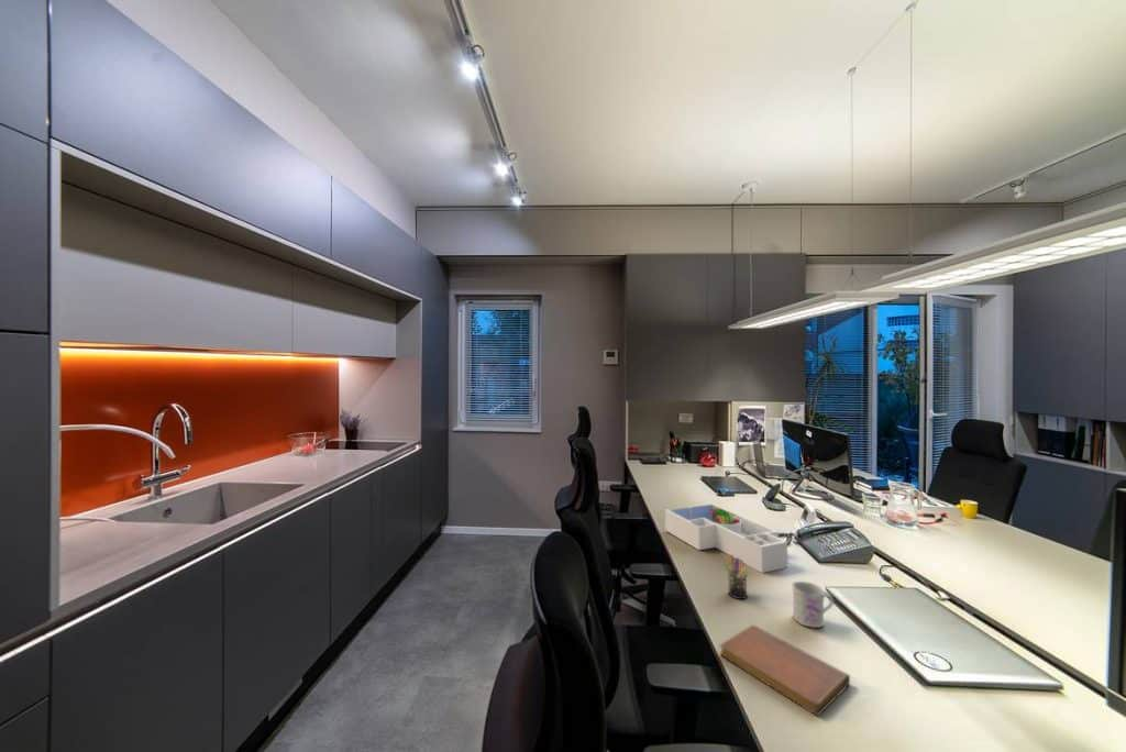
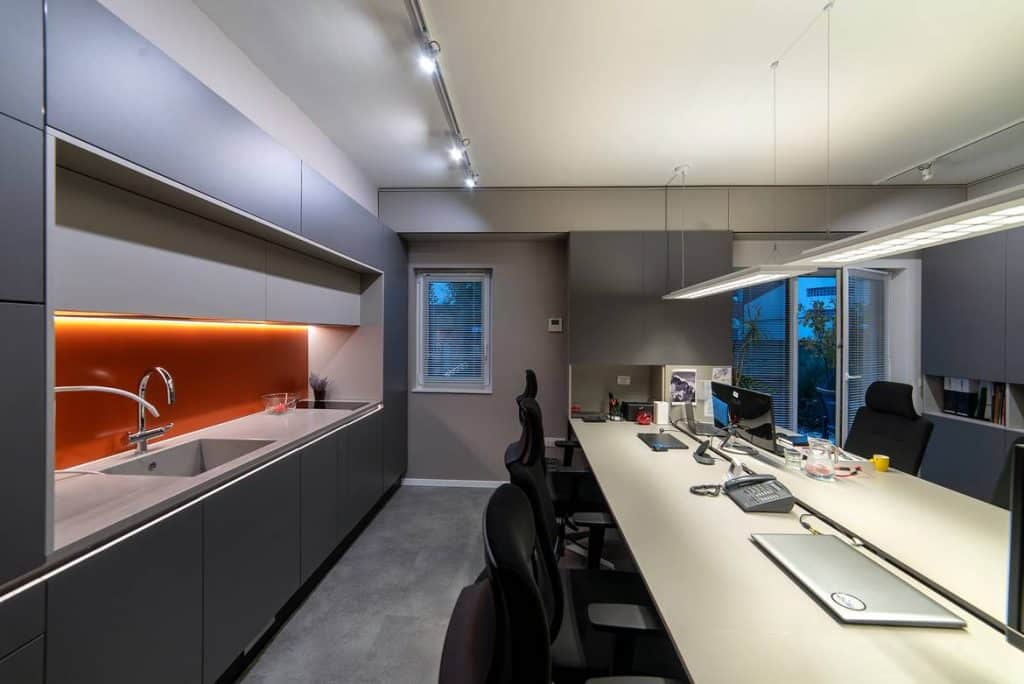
- mug [791,580,835,629]
- pen holder [724,555,749,600]
- desk organizer [664,502,788,574]
- notebook [719,624,851,717]
